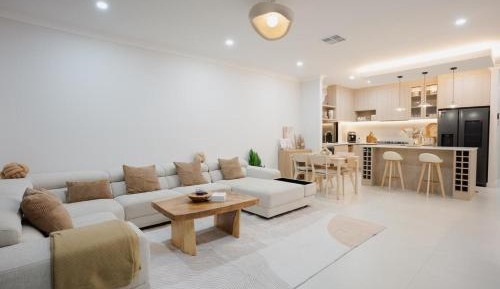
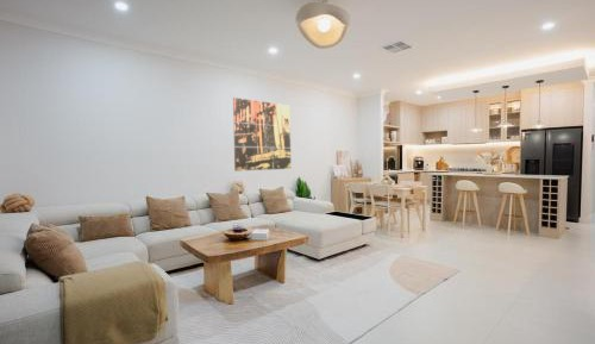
+ wall art [232,96,292,173]
